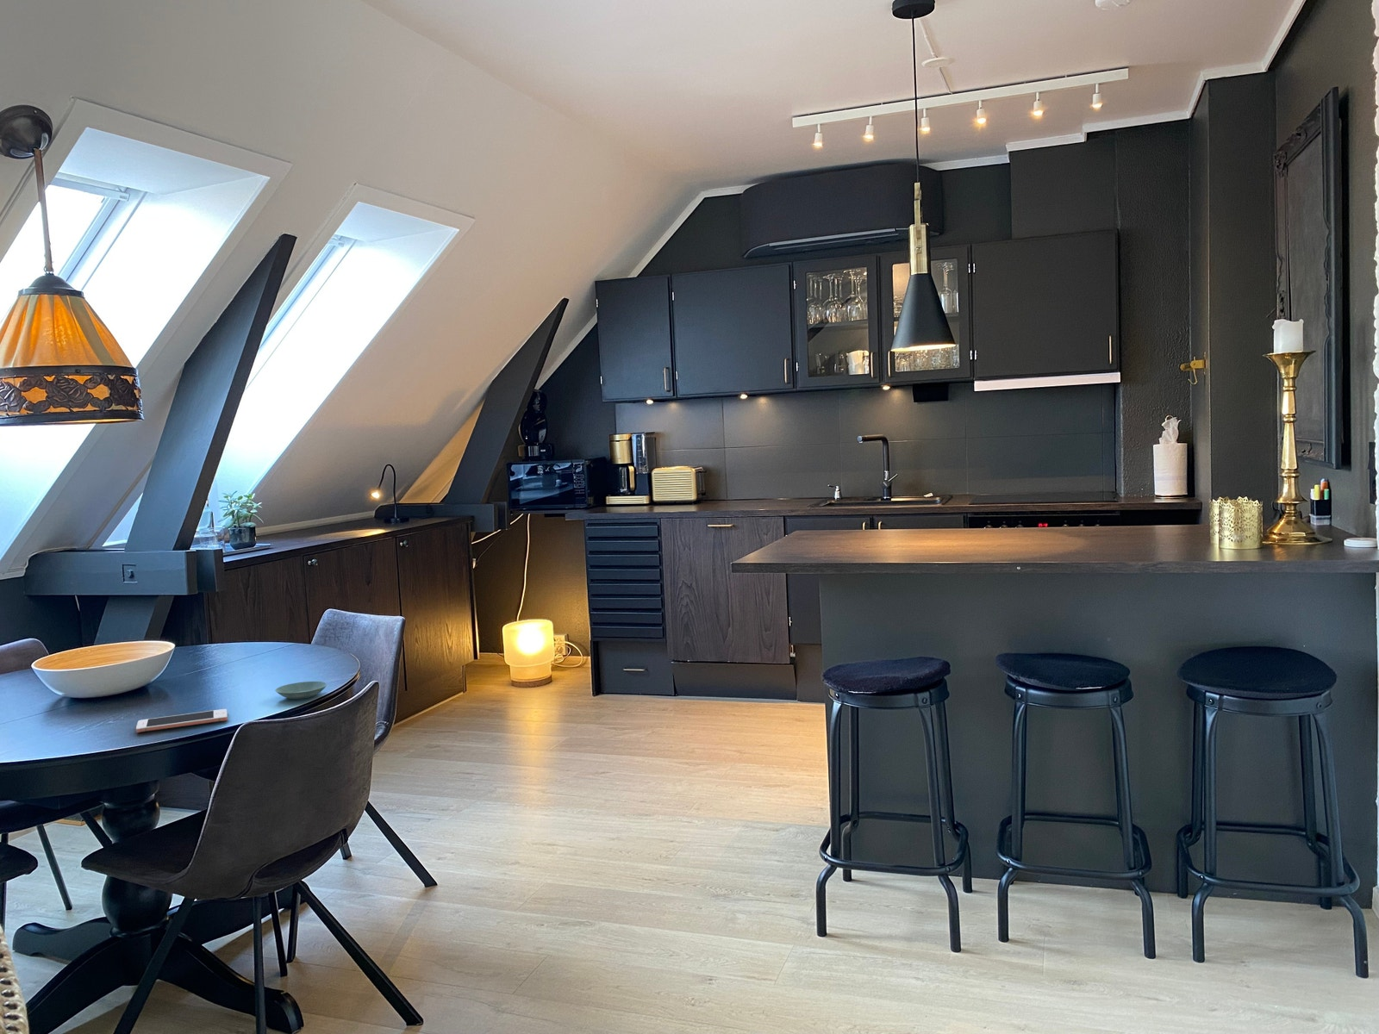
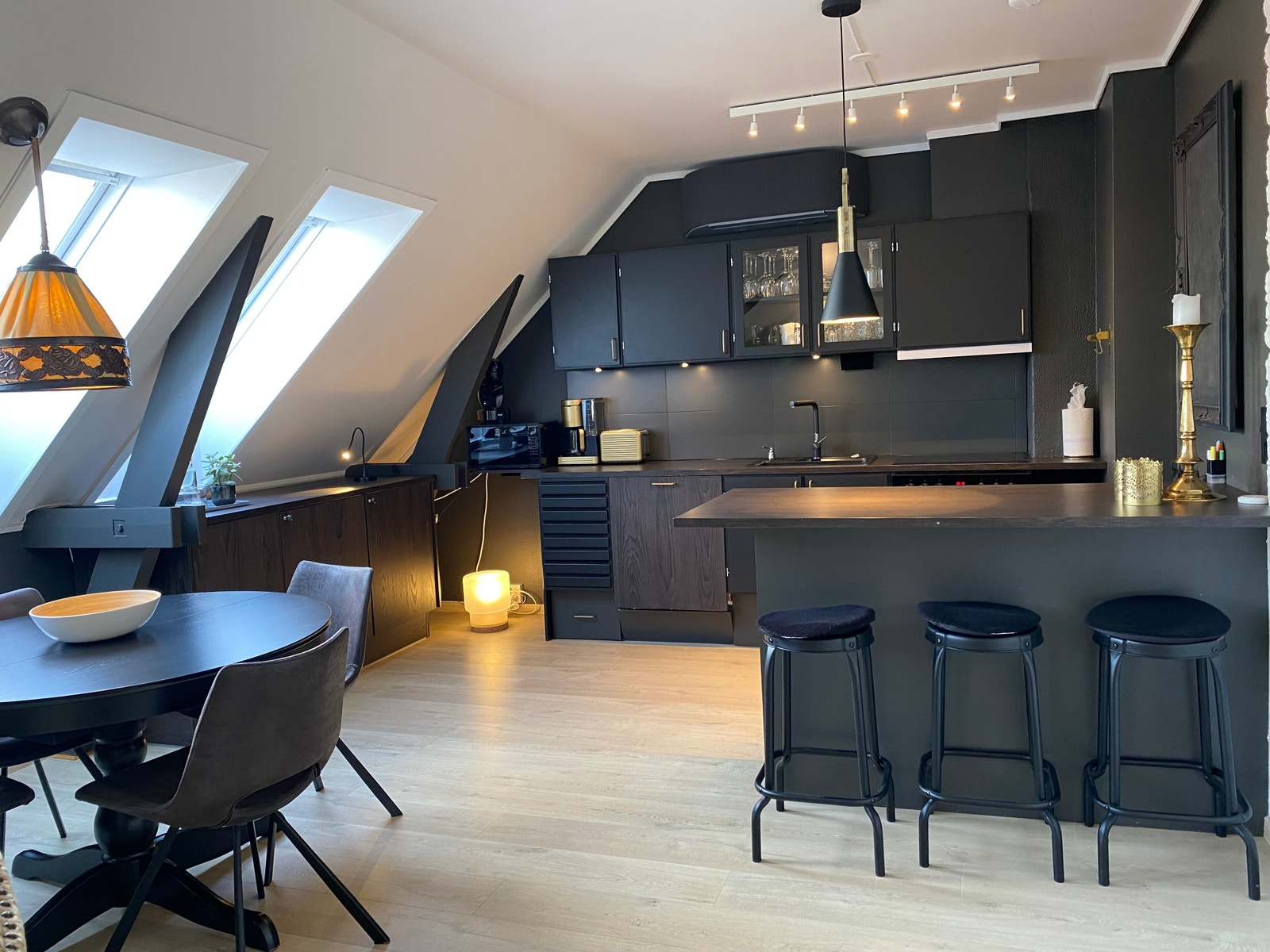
- cell phone [136,708,228,733]
- saucer [274,681,328,699]
